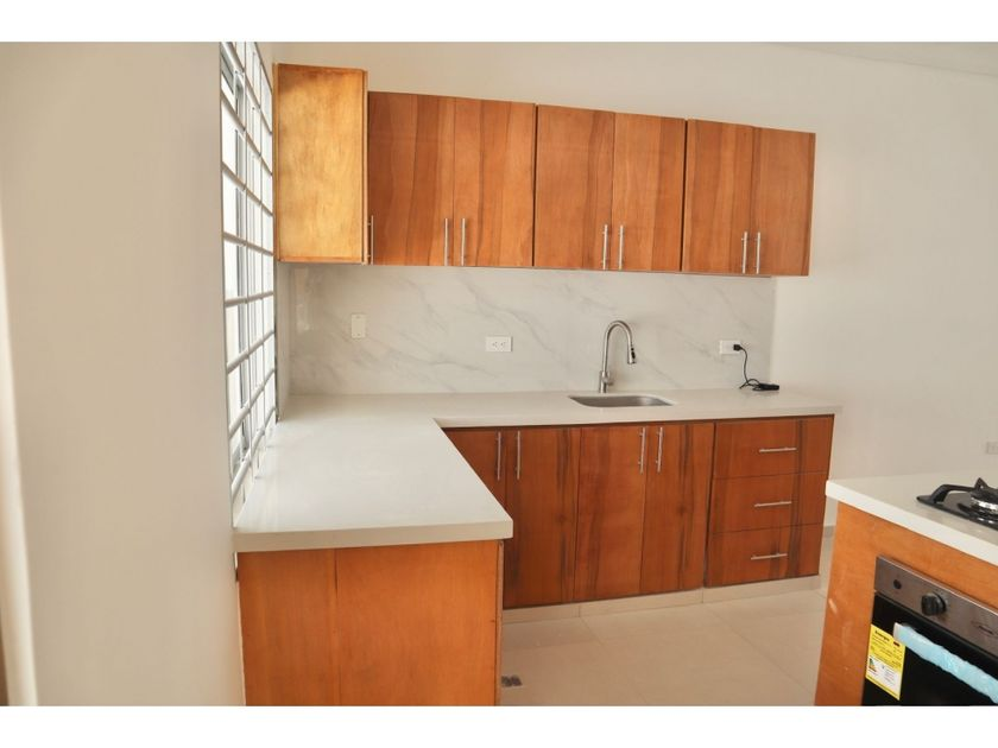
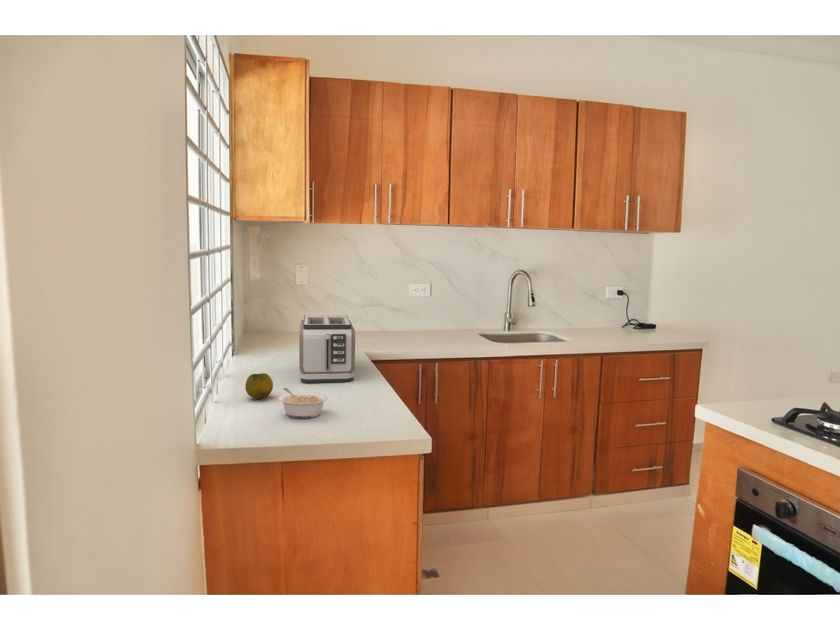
+ fruit [244,372,274,400]
+ toaster [298,314,356,384]
+ legume [278,387,329,419]
